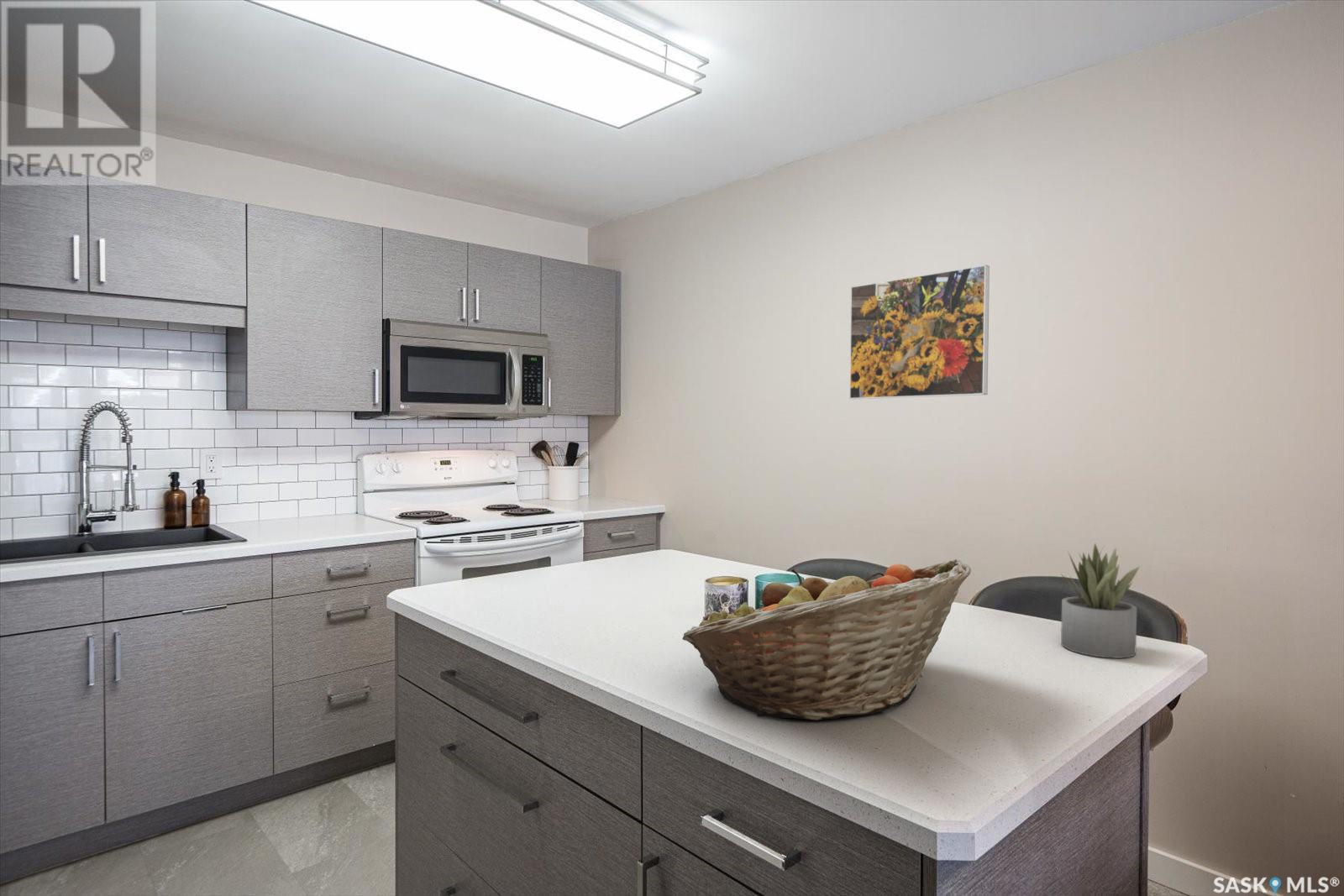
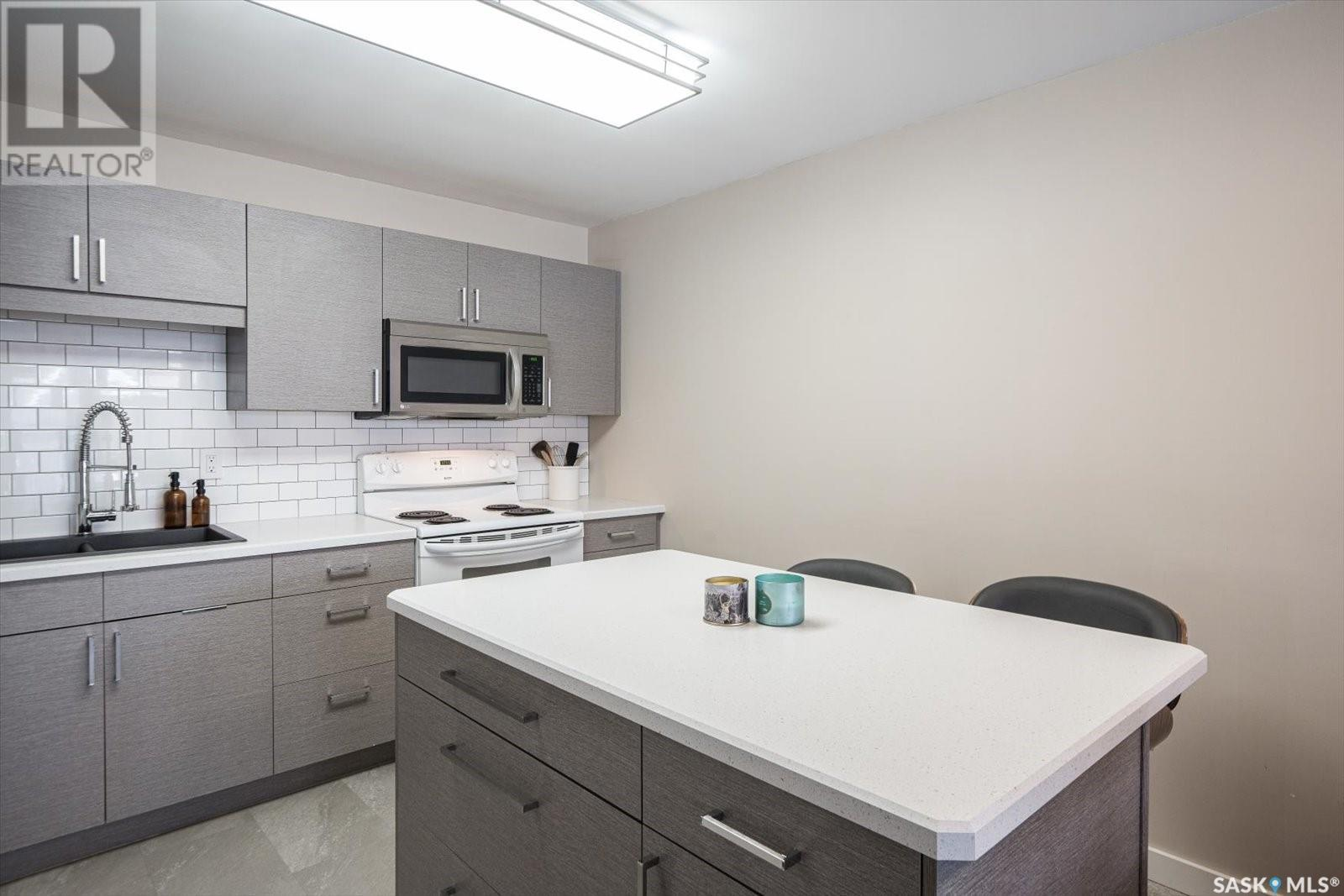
- succulent plant [1060,542,1141,659]
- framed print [848,264,990,400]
- fruit basket [681,558,972,721]
